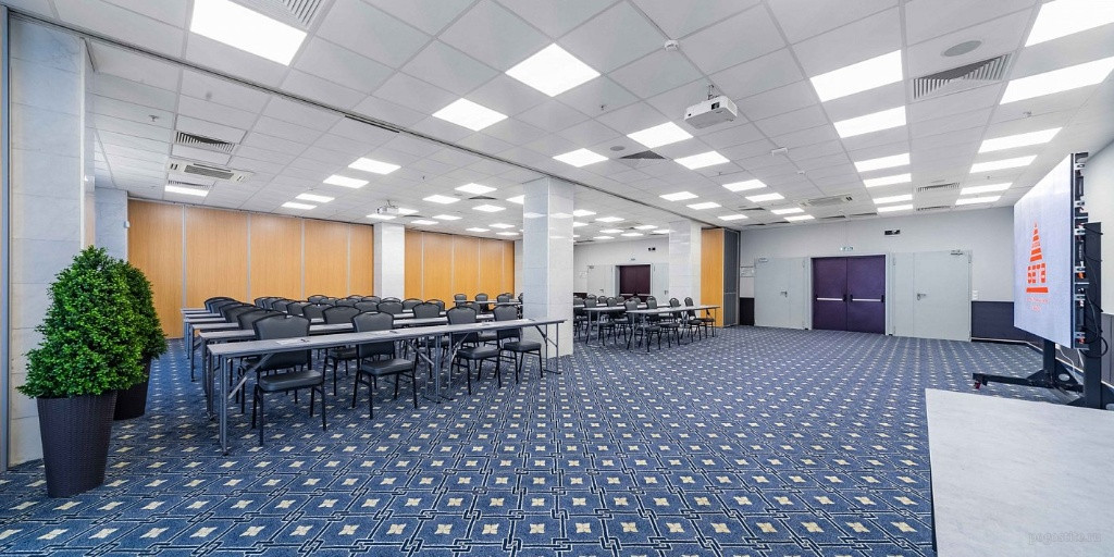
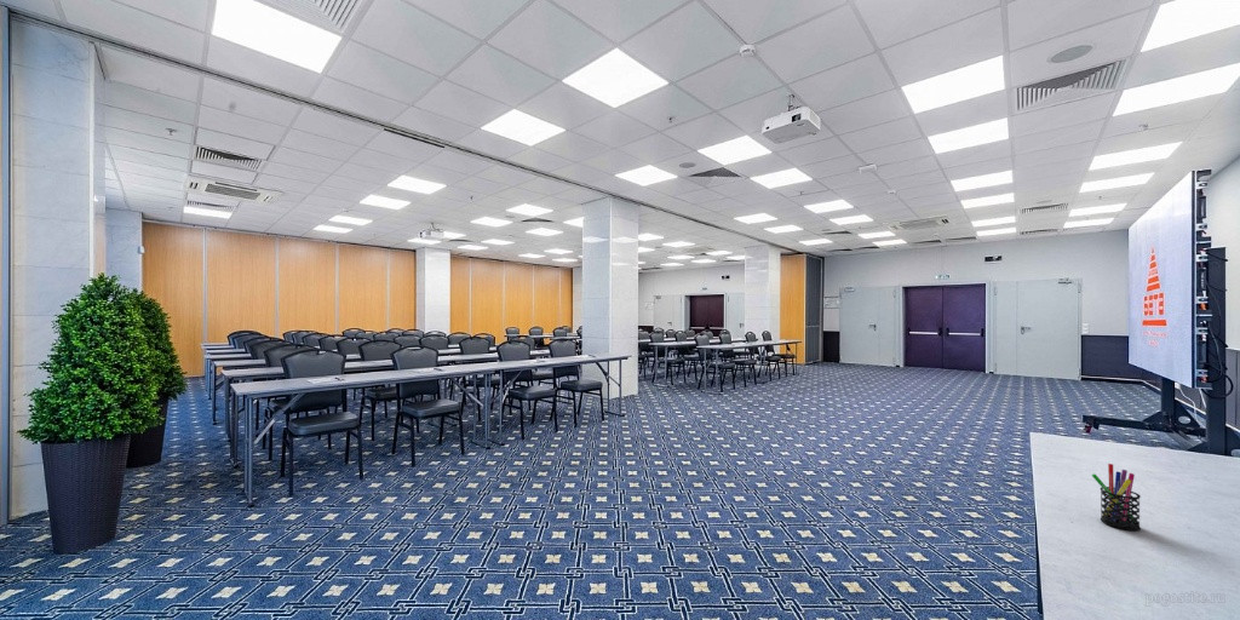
+ pen holder [1090,463,1142,532]
